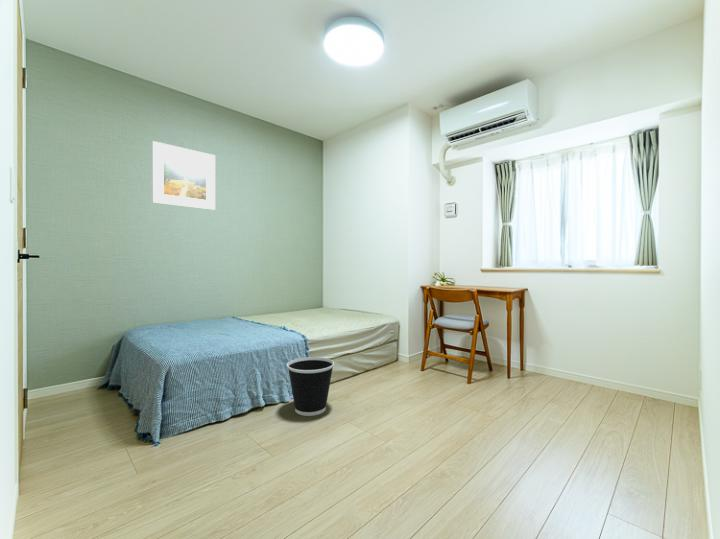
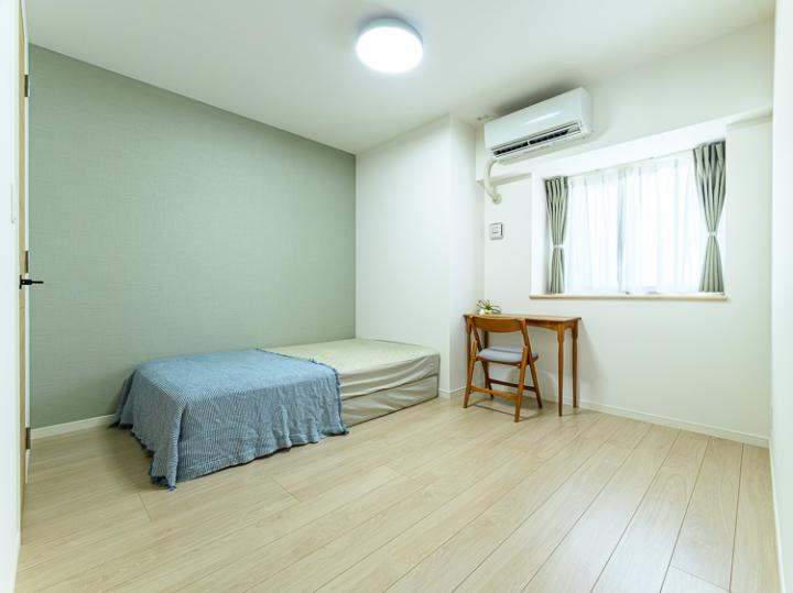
- wastebasket [286,356,335,417]
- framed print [151,140,216,211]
